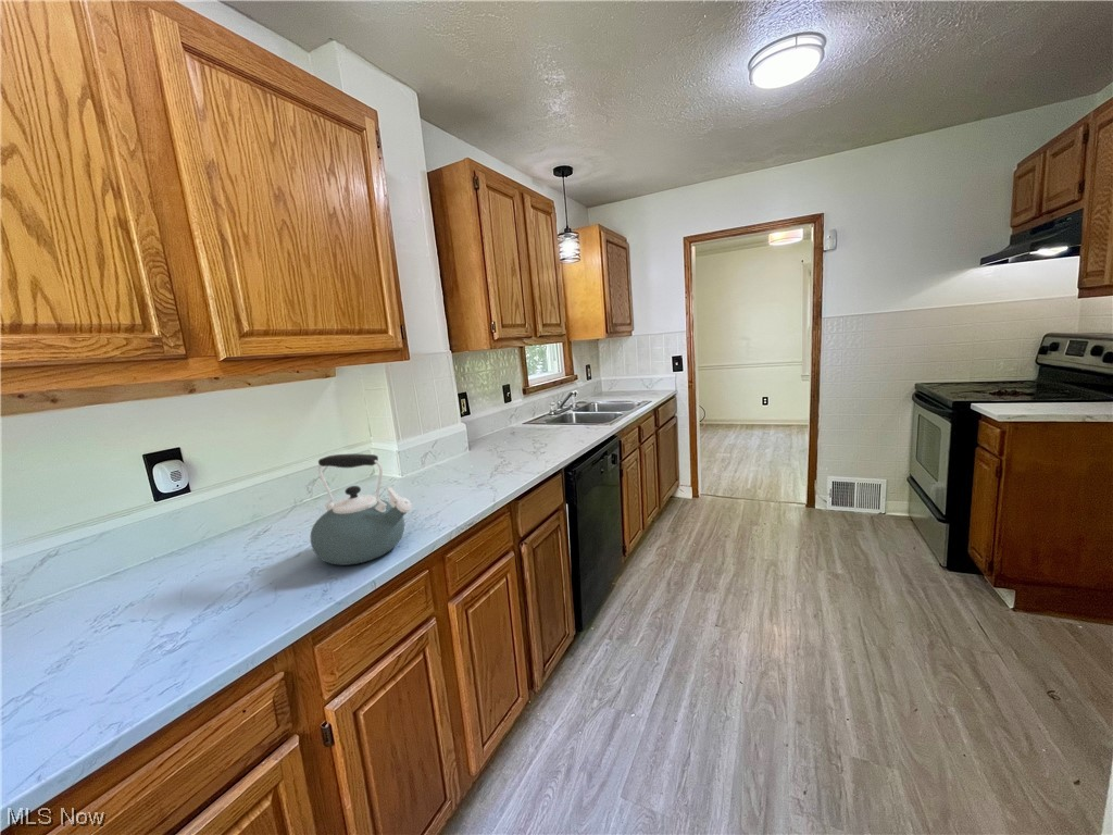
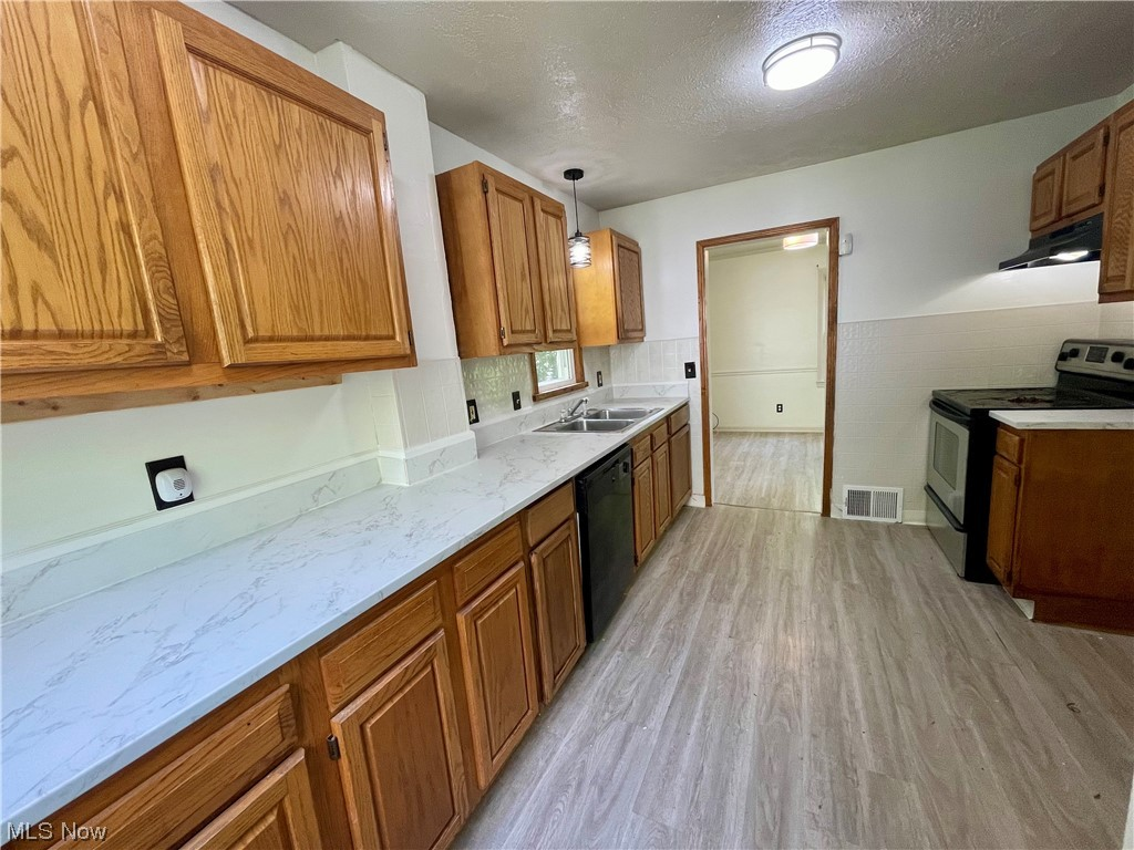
- kettle [310,453,413,566]
